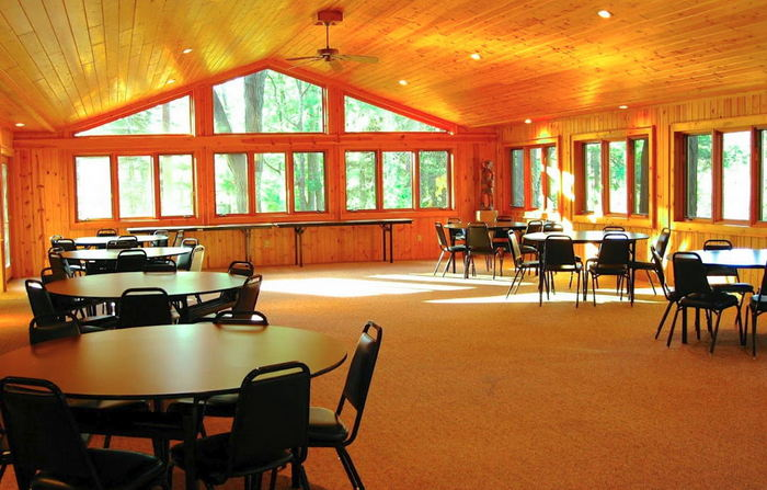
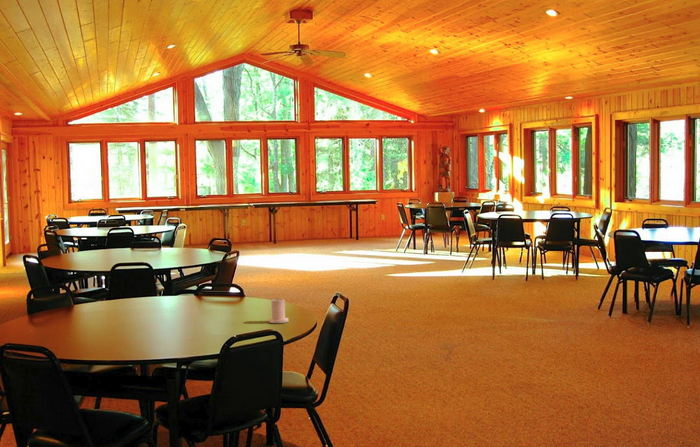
+ candle [268,296,289,324]
